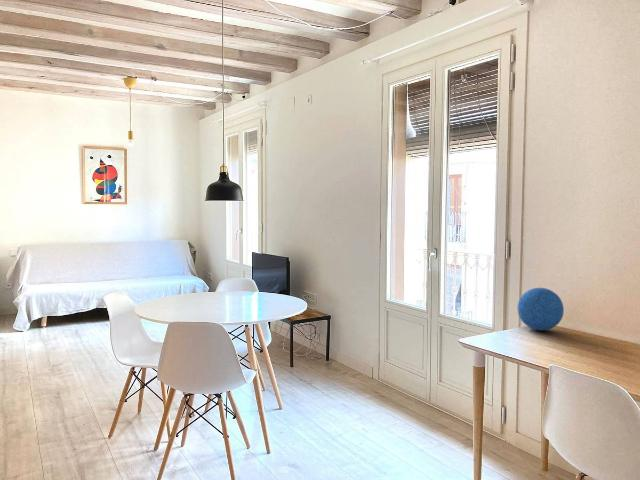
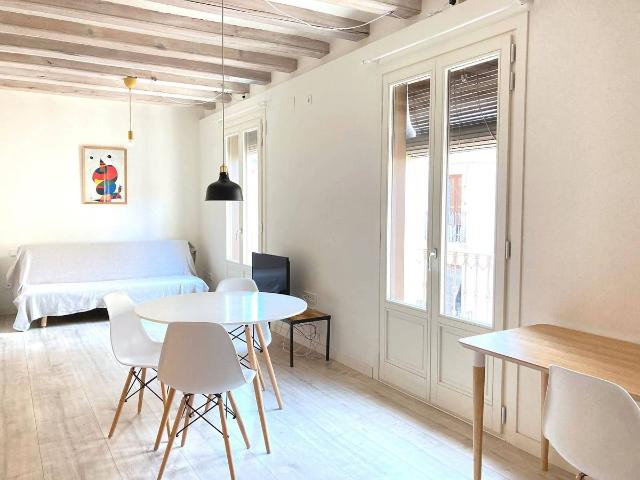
- decorative ball [517,287,565,332]
